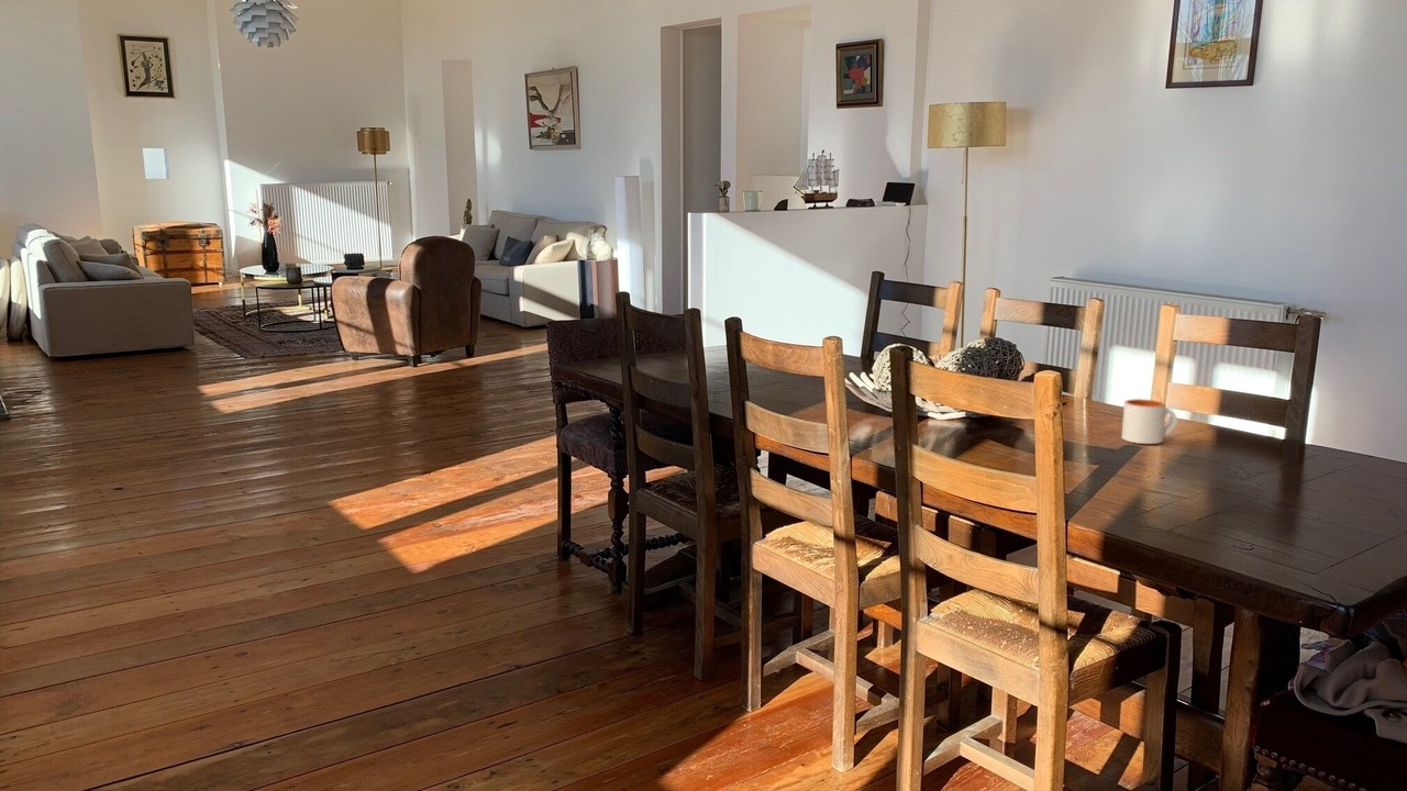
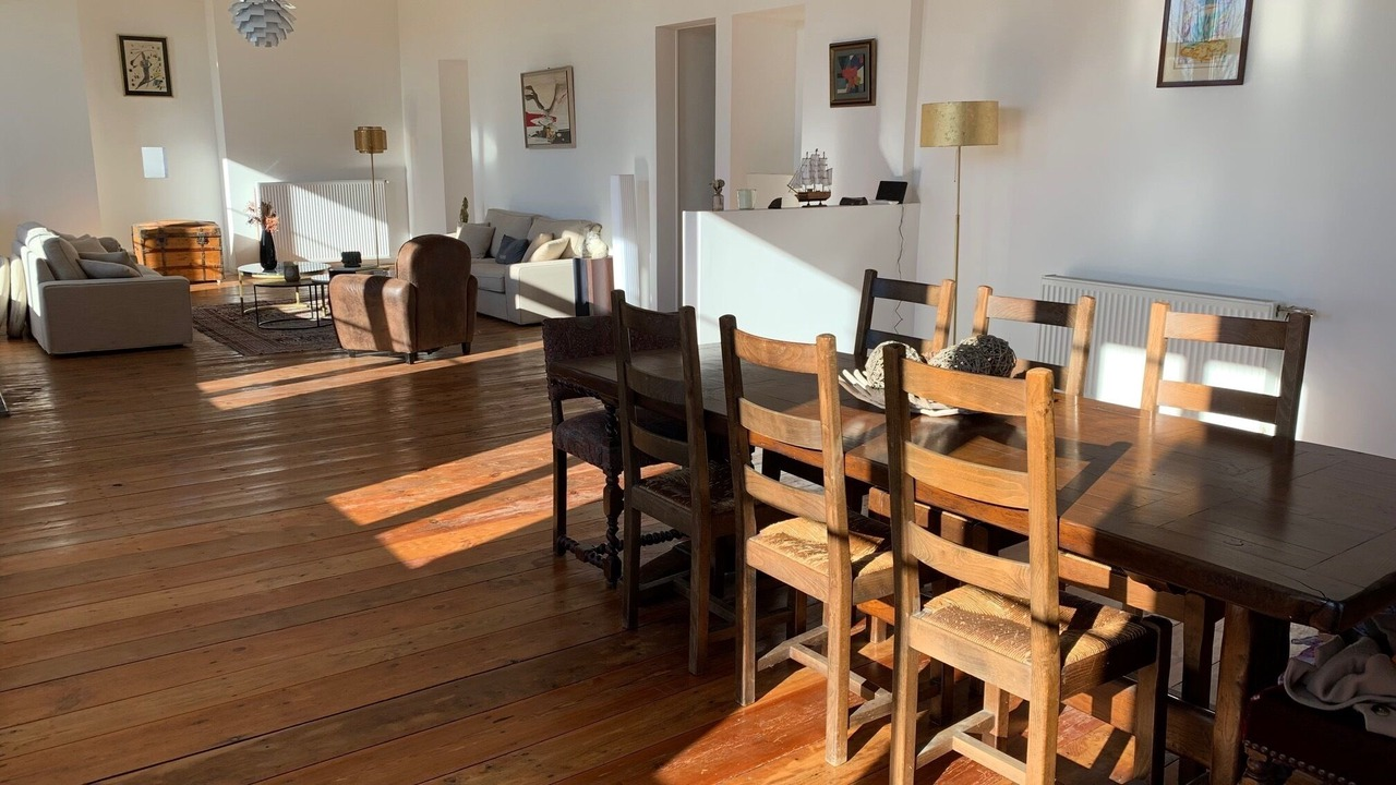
- mug [1120,398,1178,445]
